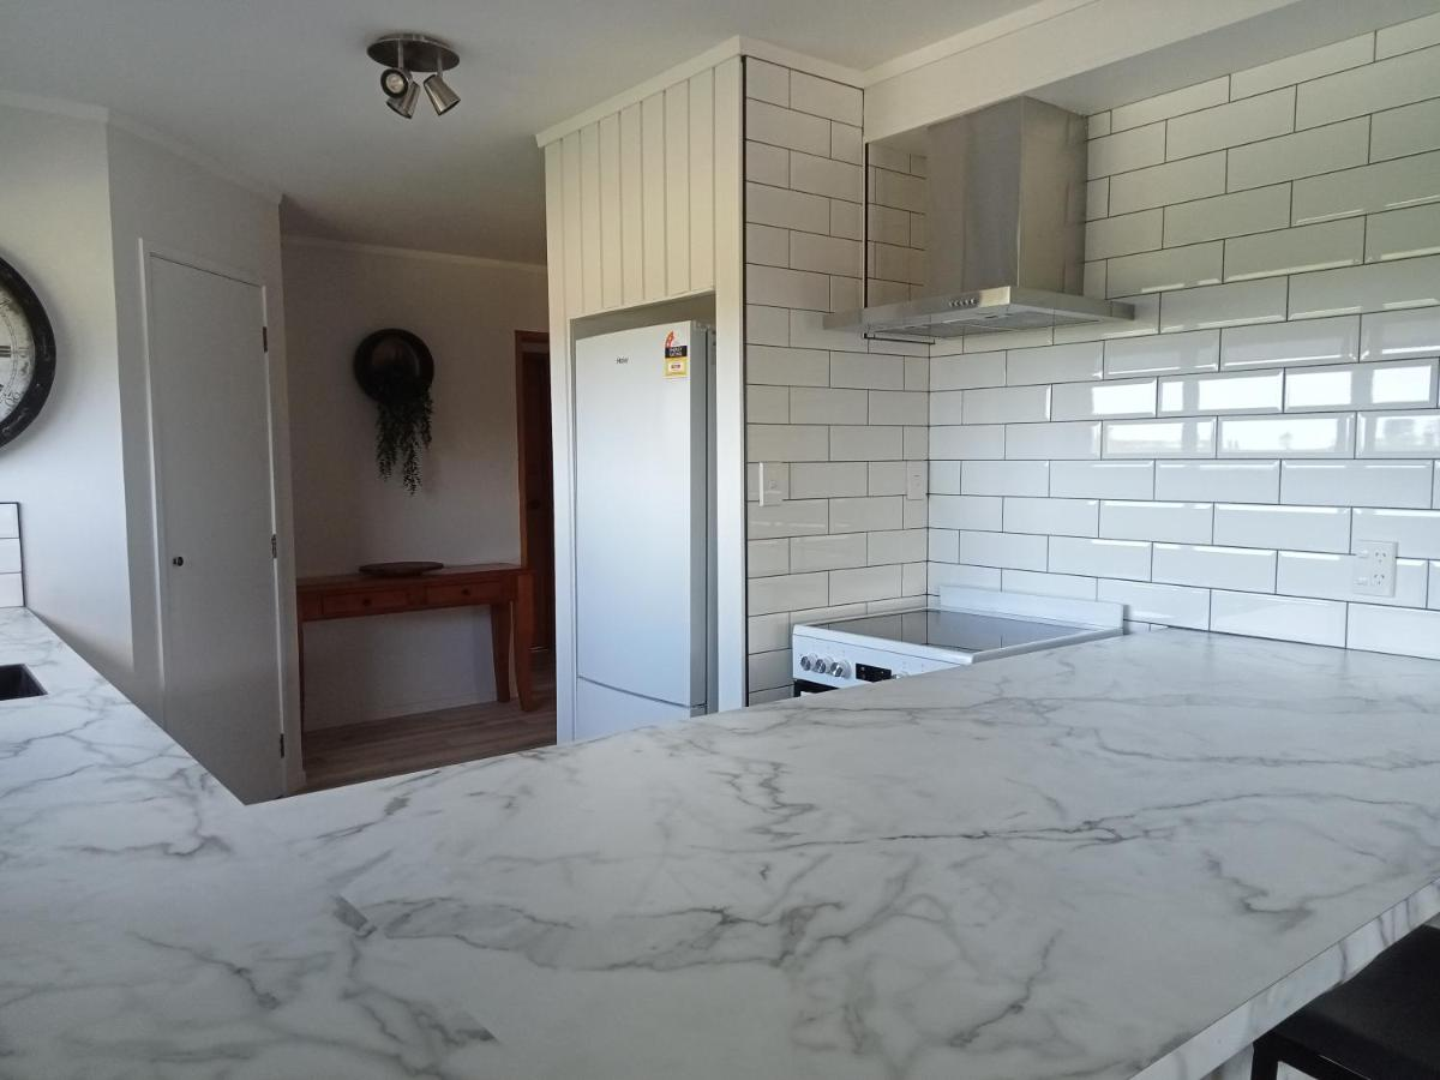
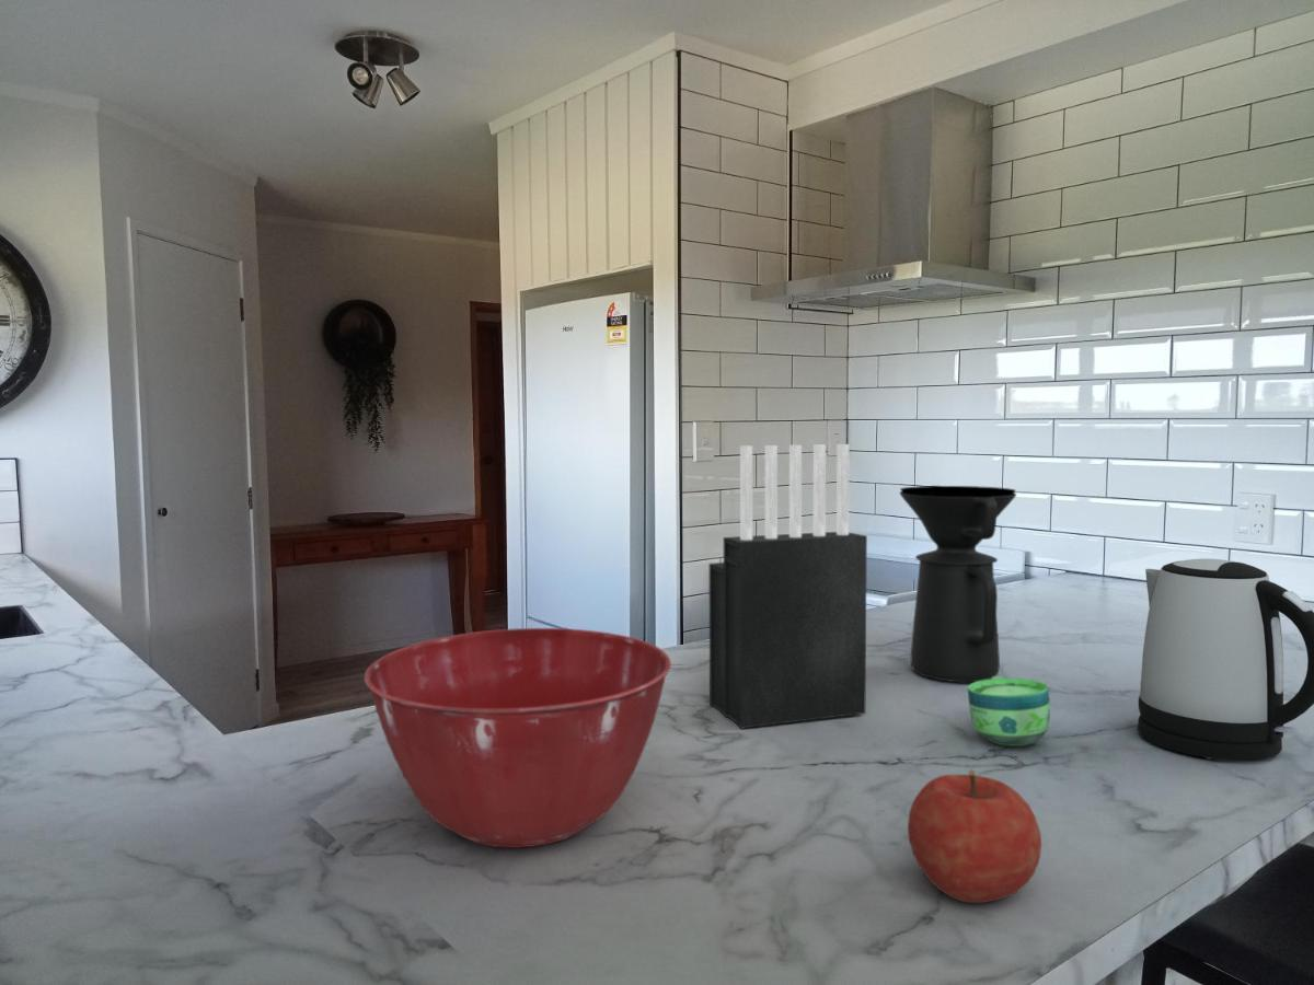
+ mixing bowl [364,627,672,849]
+ kettle [1137,558,1314,762]
+ cup [967,675,1051,748]
+ fruit [907,768,1042,904]
+ coffee maker [899,485,1017,683]
+ knife block [708,443,868,730]
